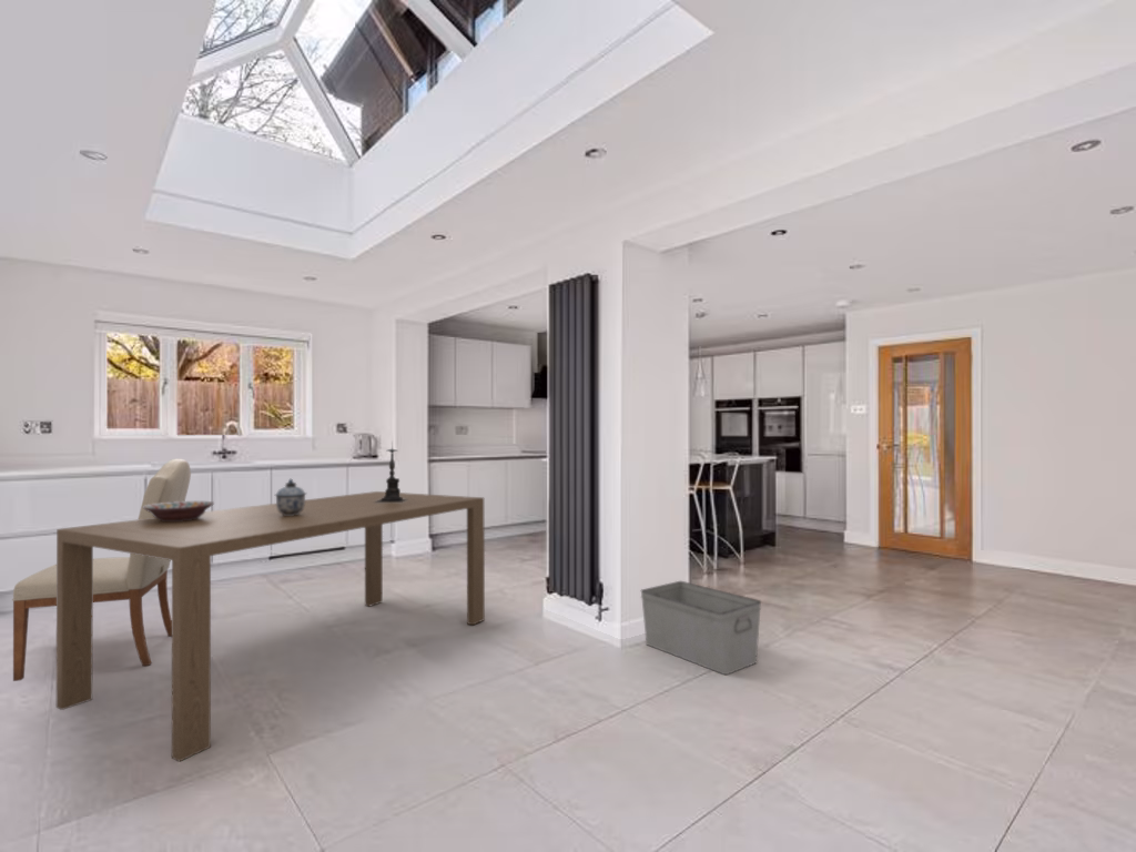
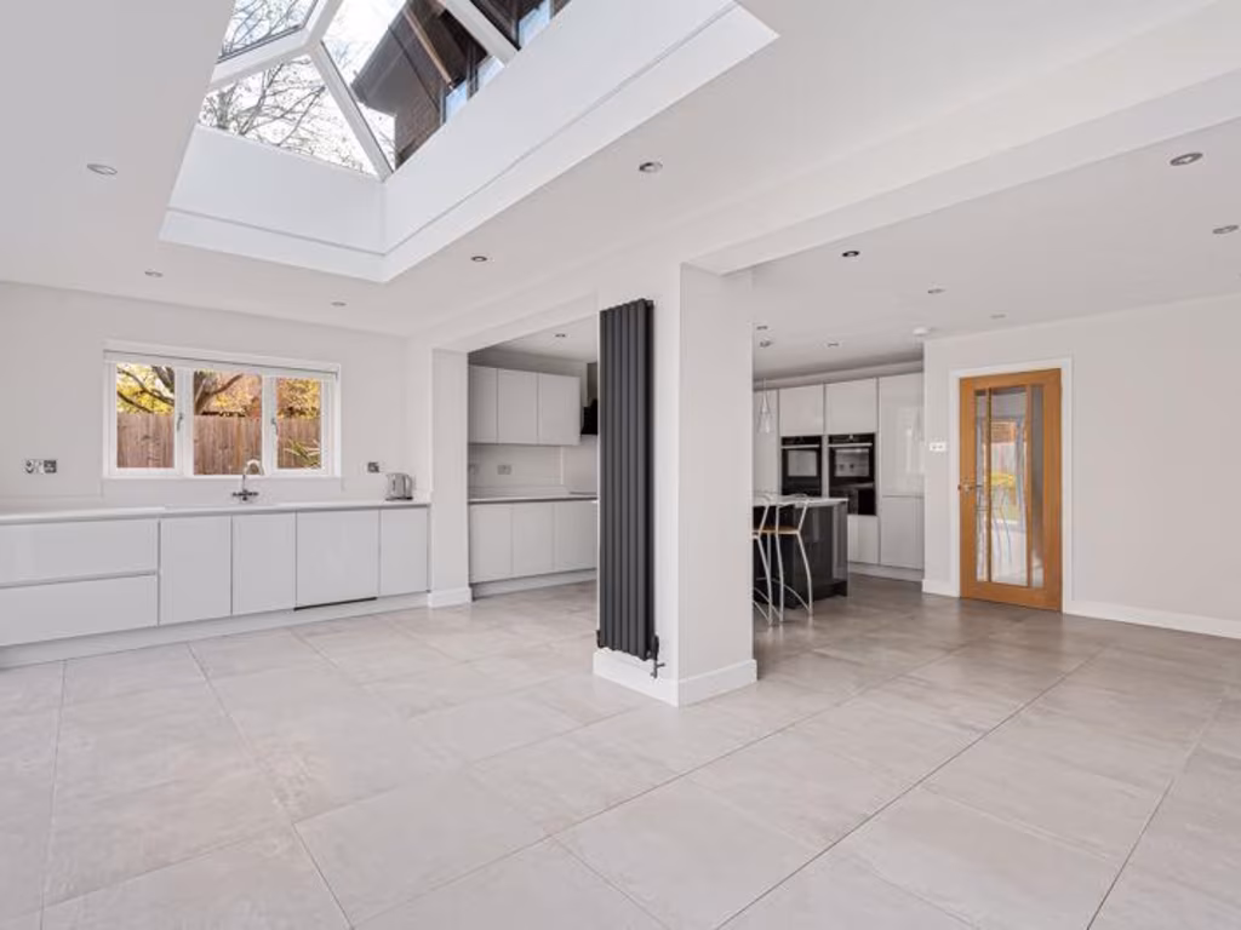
- decorative bowl [143,500,215,521]
- dining table [55,490,486,762]
- lidded jar [274,477,307,516]
- storage bin [640,580,762,676]
- chair [11,458,192,682]
- candle holder [374,440,407,503]
